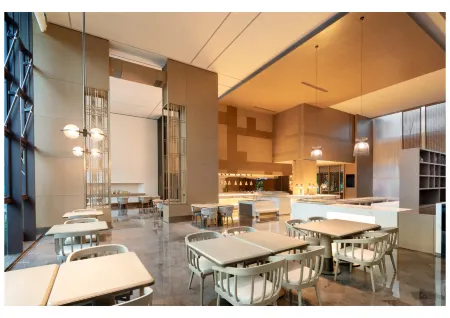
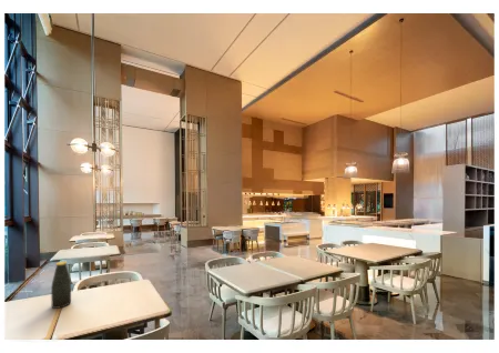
+ bottle [50,260,72,310]
